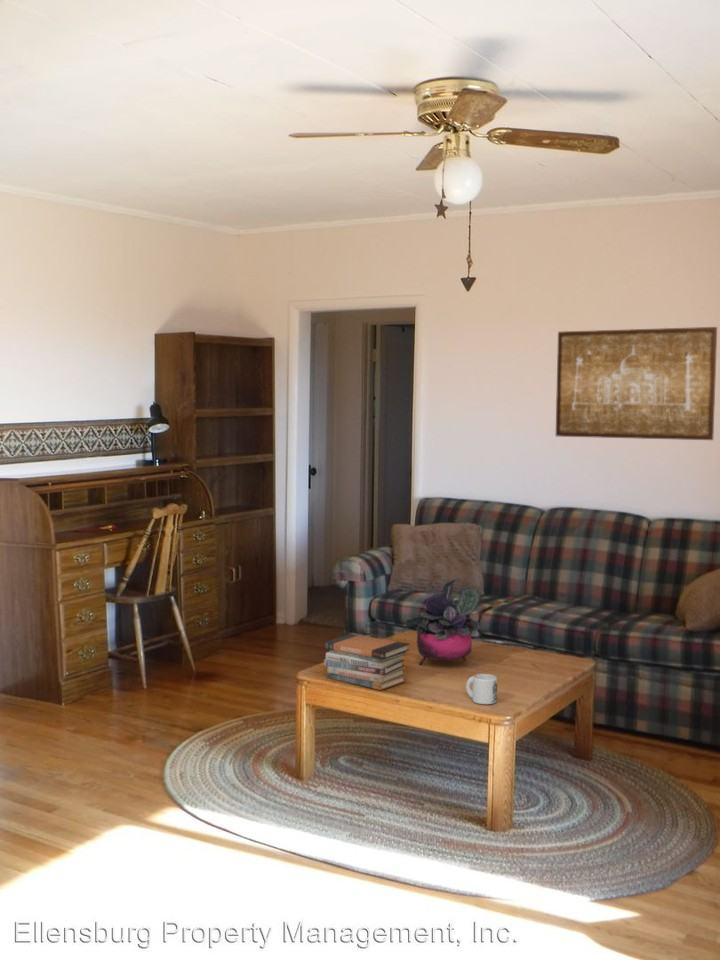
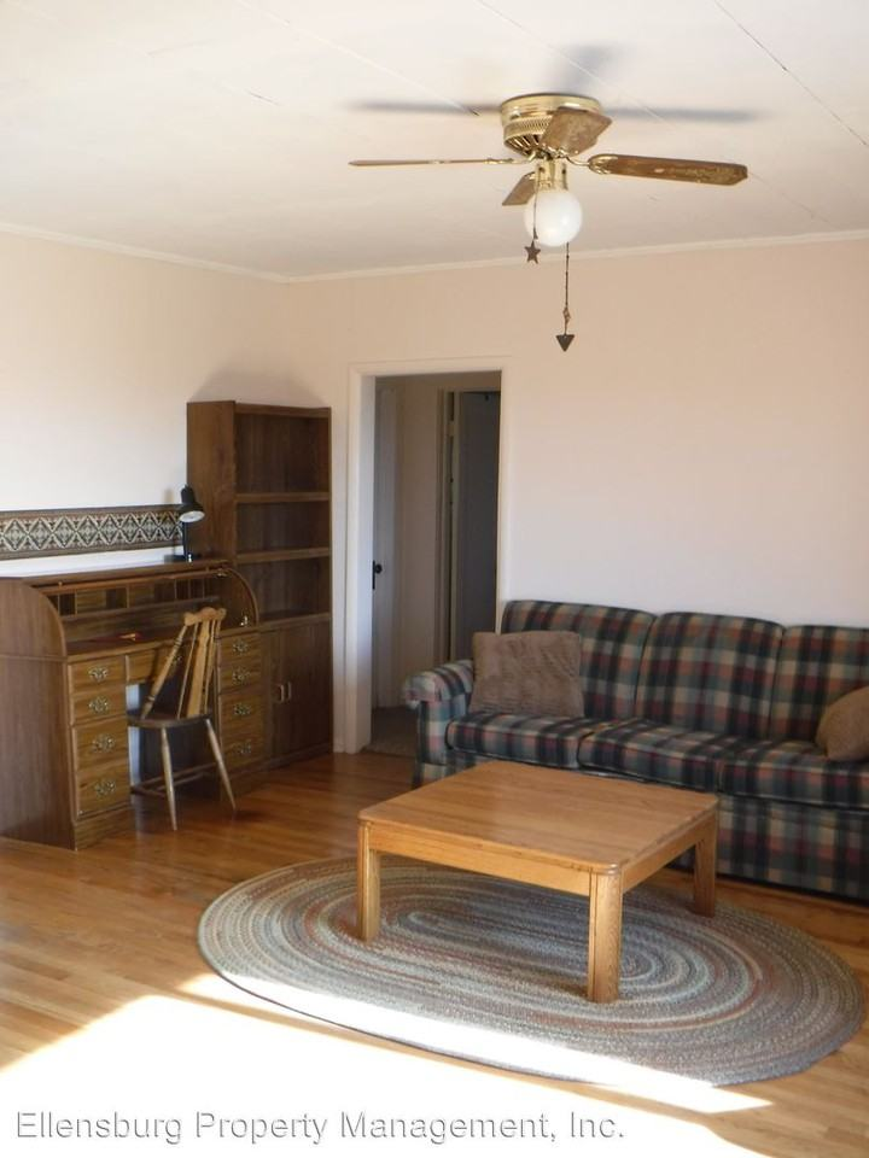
- wall art [555,326,718,441]
- potted plant [404,577,483,666]
- book stack [323,633,410,691]
- mug [465,673,498,705]
